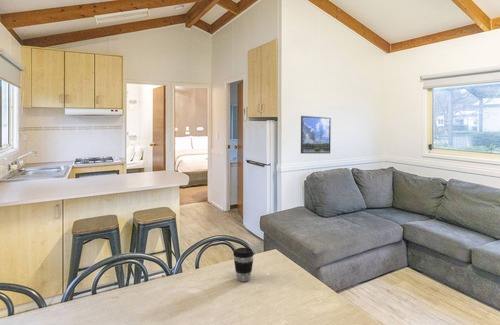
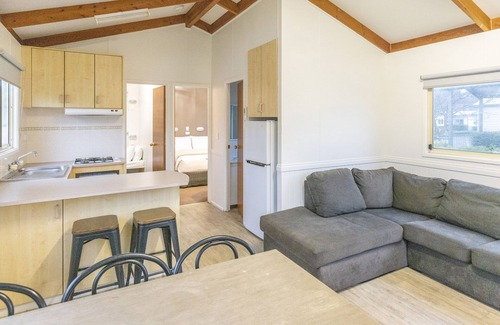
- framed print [300,115,332,154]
- coffee cup [232,247,255,282]
